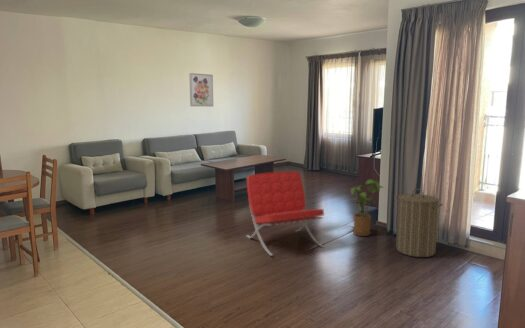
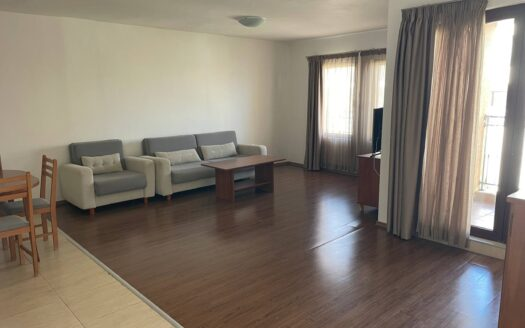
- wall art [188,72,214,108]
- lounge chair [245,170,325,257]
- laundry hamper [395,188,444,258]
- house plant [350,179,386,237]
